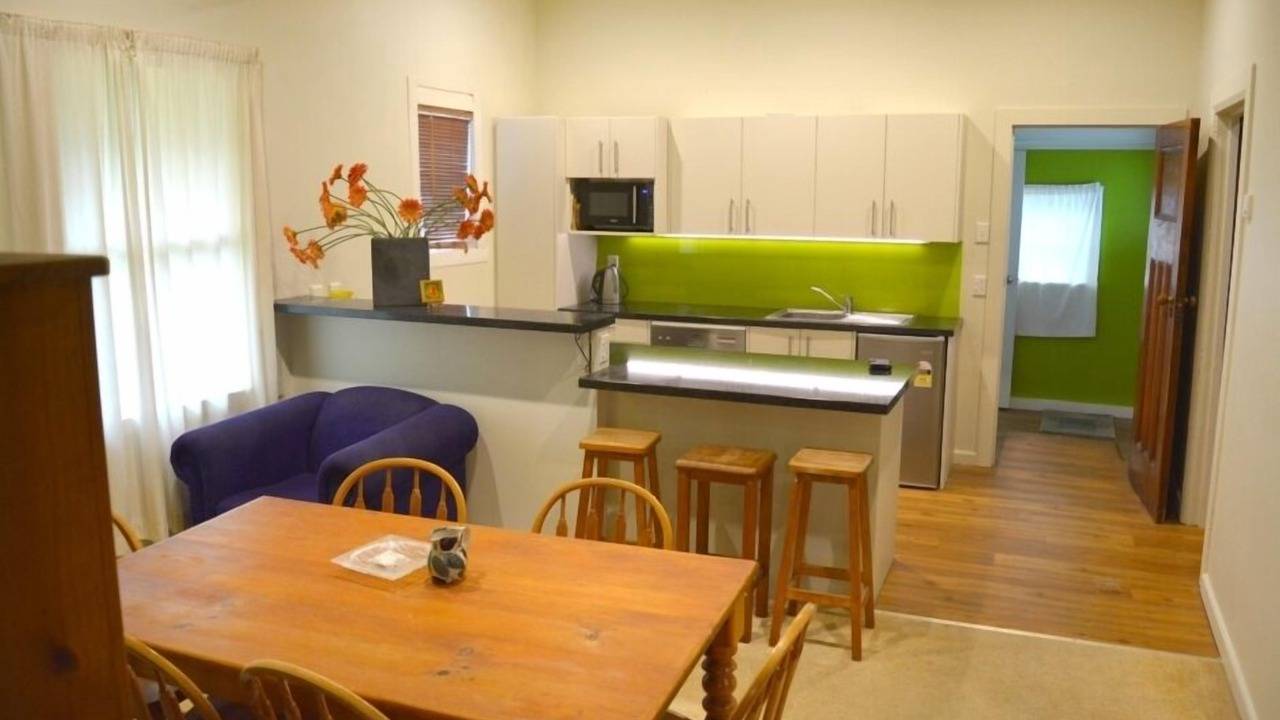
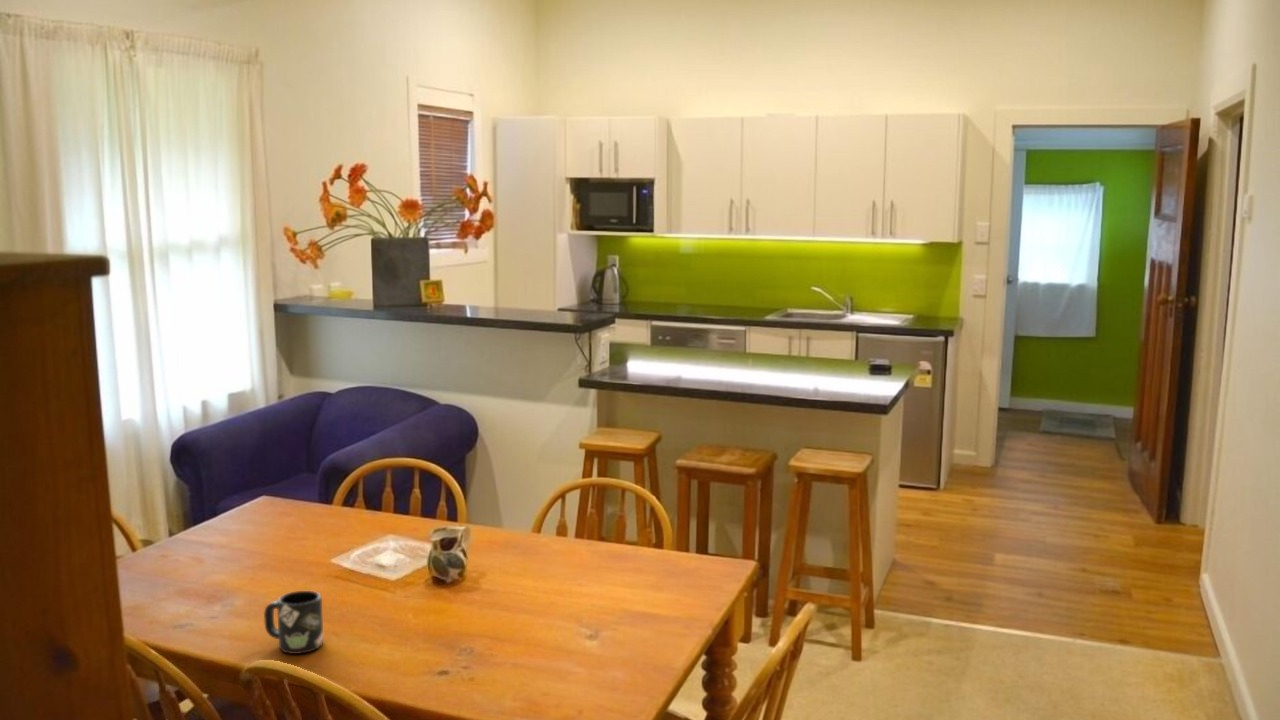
+ mug [263,590,324,655]
